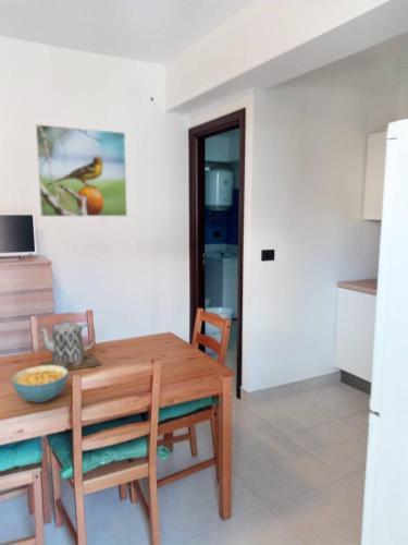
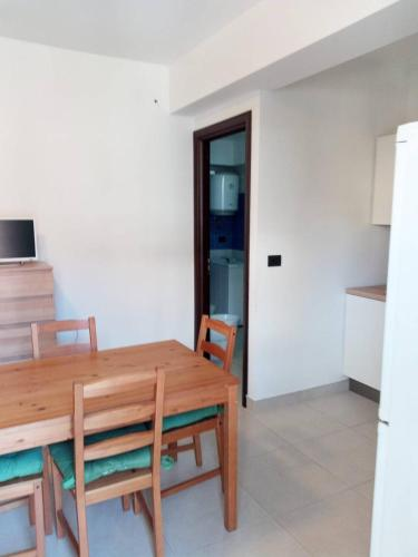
- cereal bowl [10,365,70,403]
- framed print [35,123,128,218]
- teapot [38,317,102,372]
